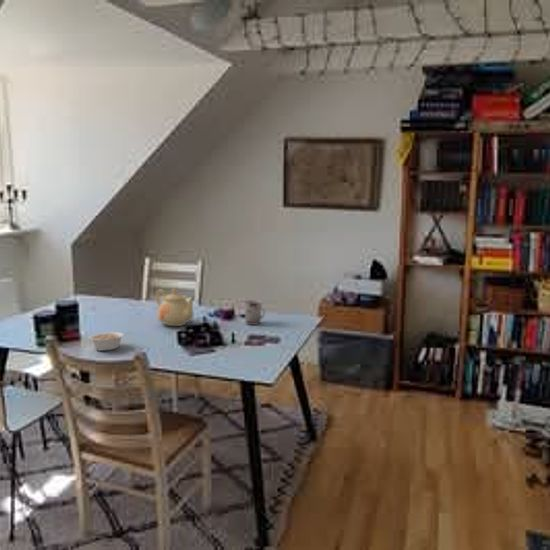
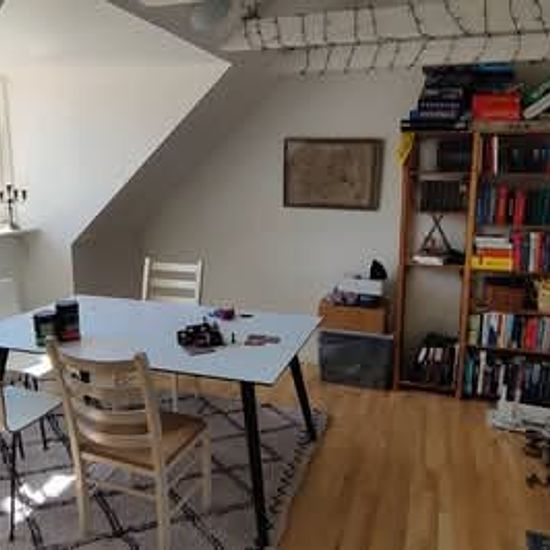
- legume [88,331,131,351]
- cup [243,299,266,326]
- teapot [155,287,196,327]
